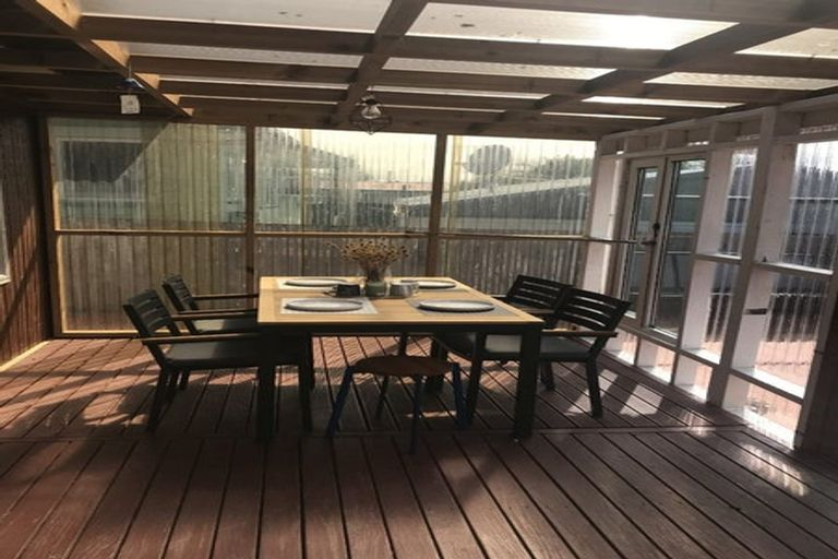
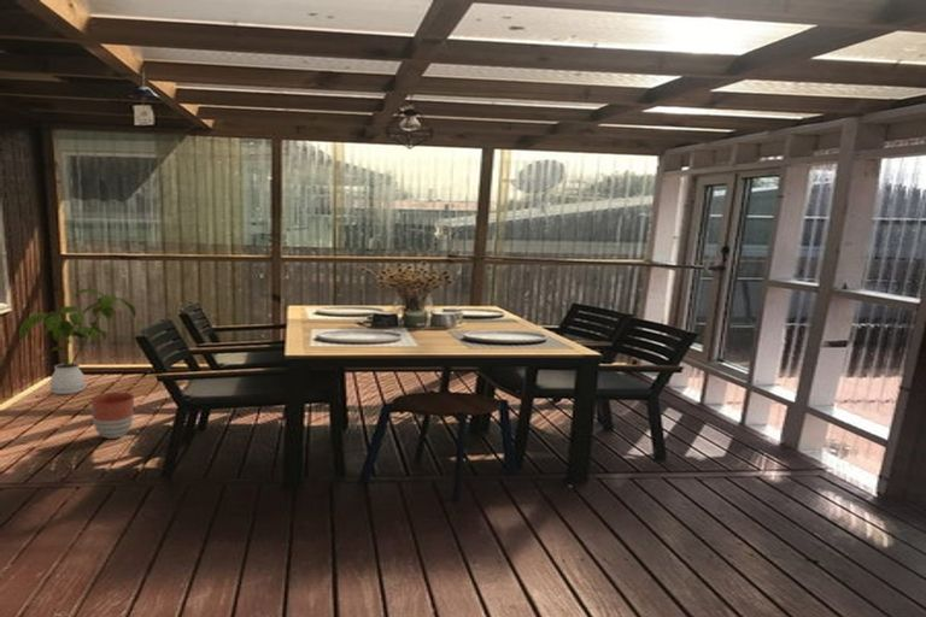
+ house plant [18,288,137,395]
+ planter [90,392,135,440]
